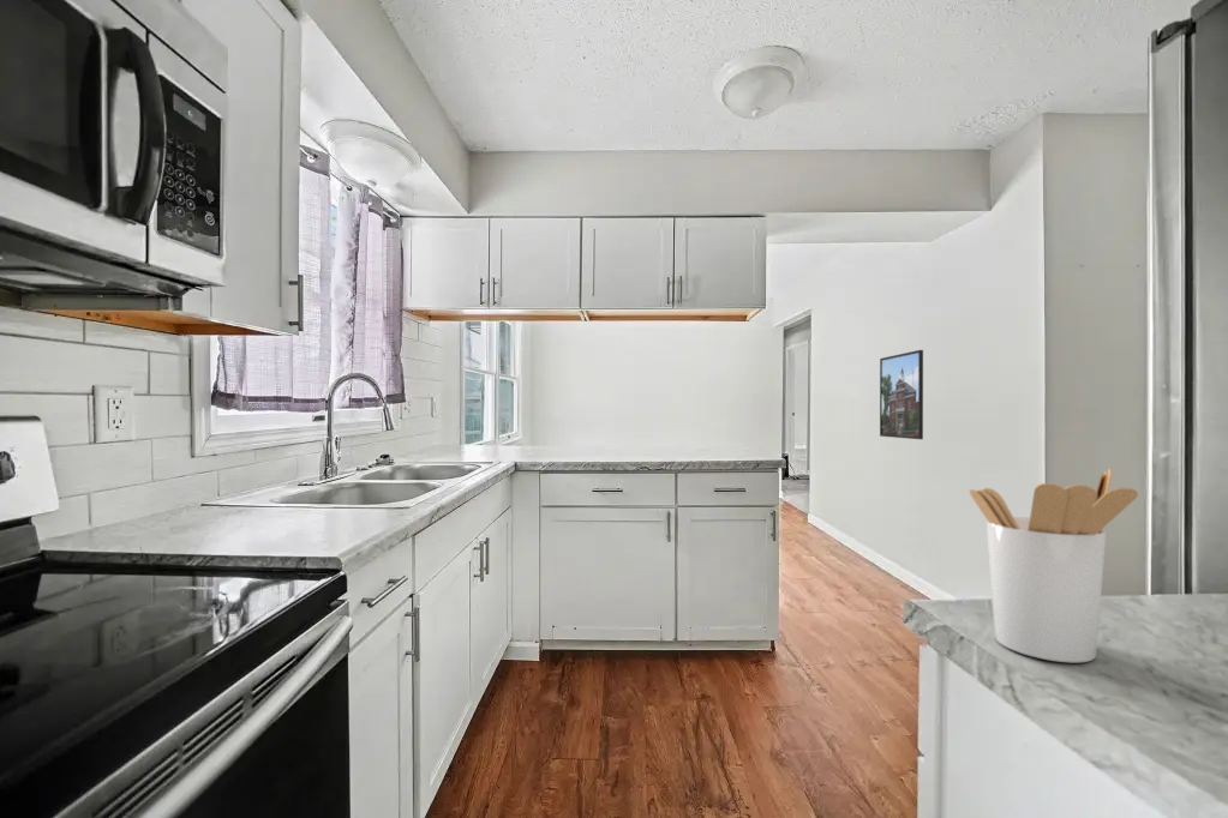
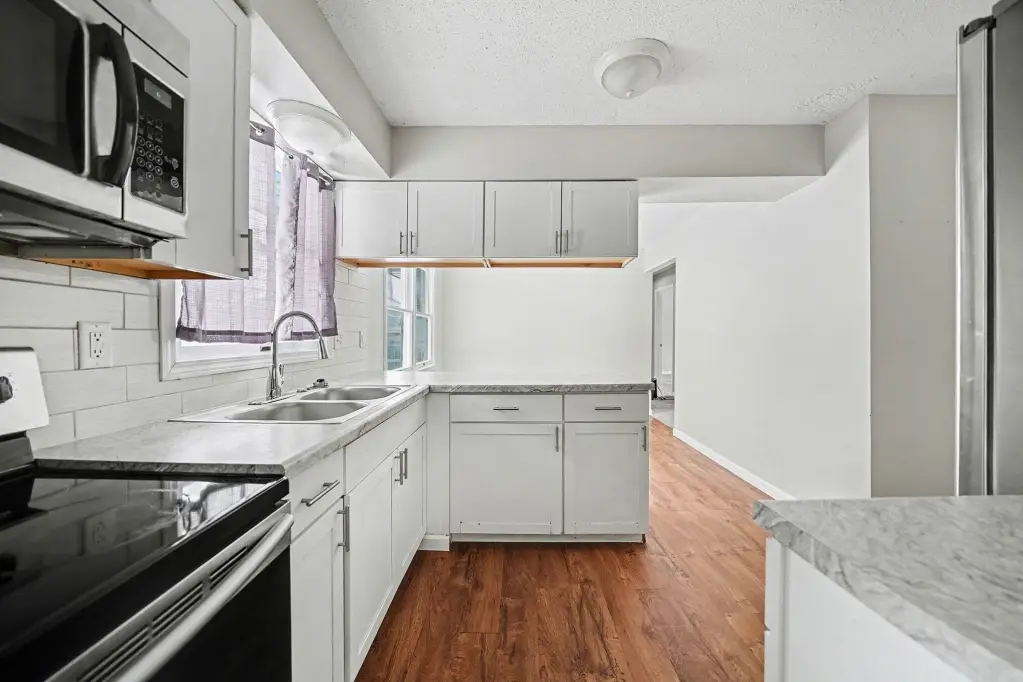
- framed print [879,349,924,440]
- utensil holder [969,468,1139,663]
